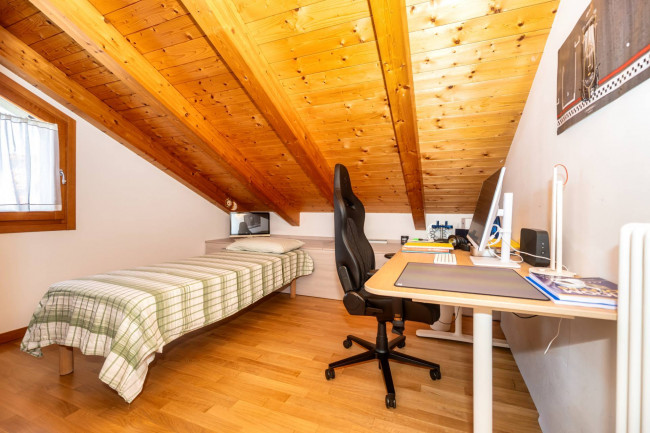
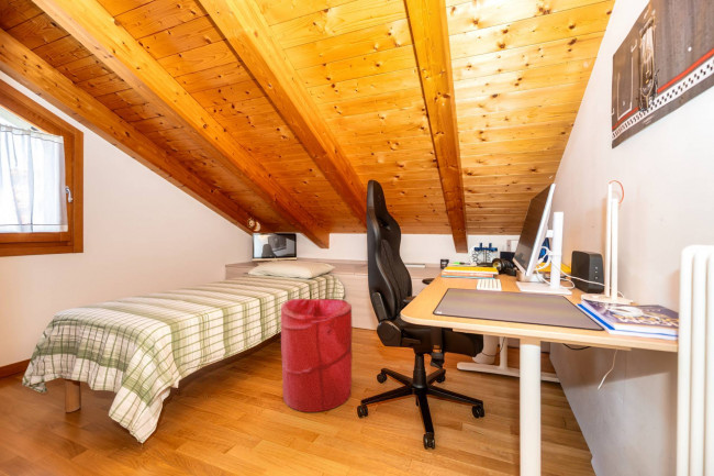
+ laundry hamper [280,298,354,413]
